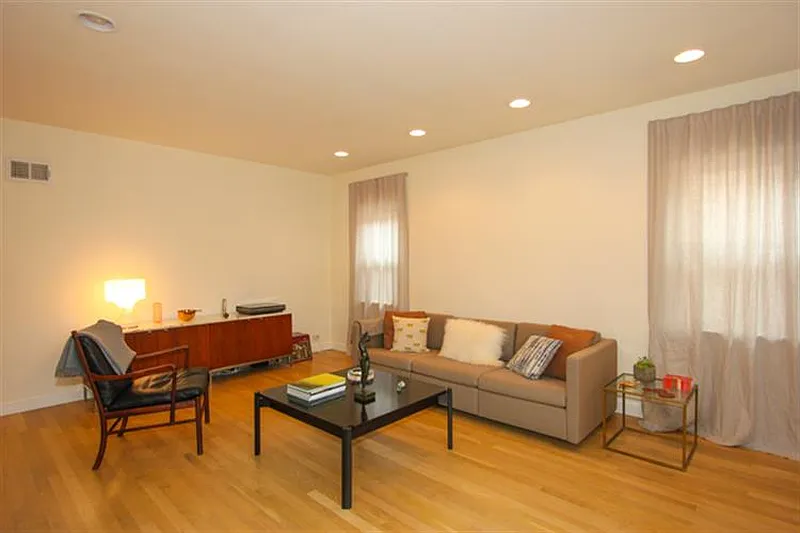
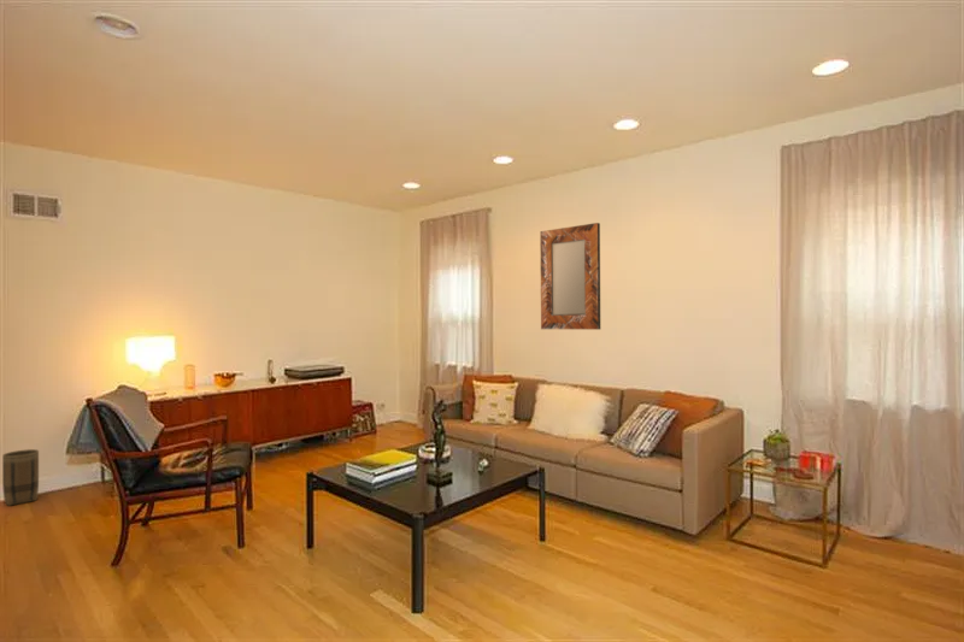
+ home mirror [539,222,601,331]
+ basket [1,448,40,507]
